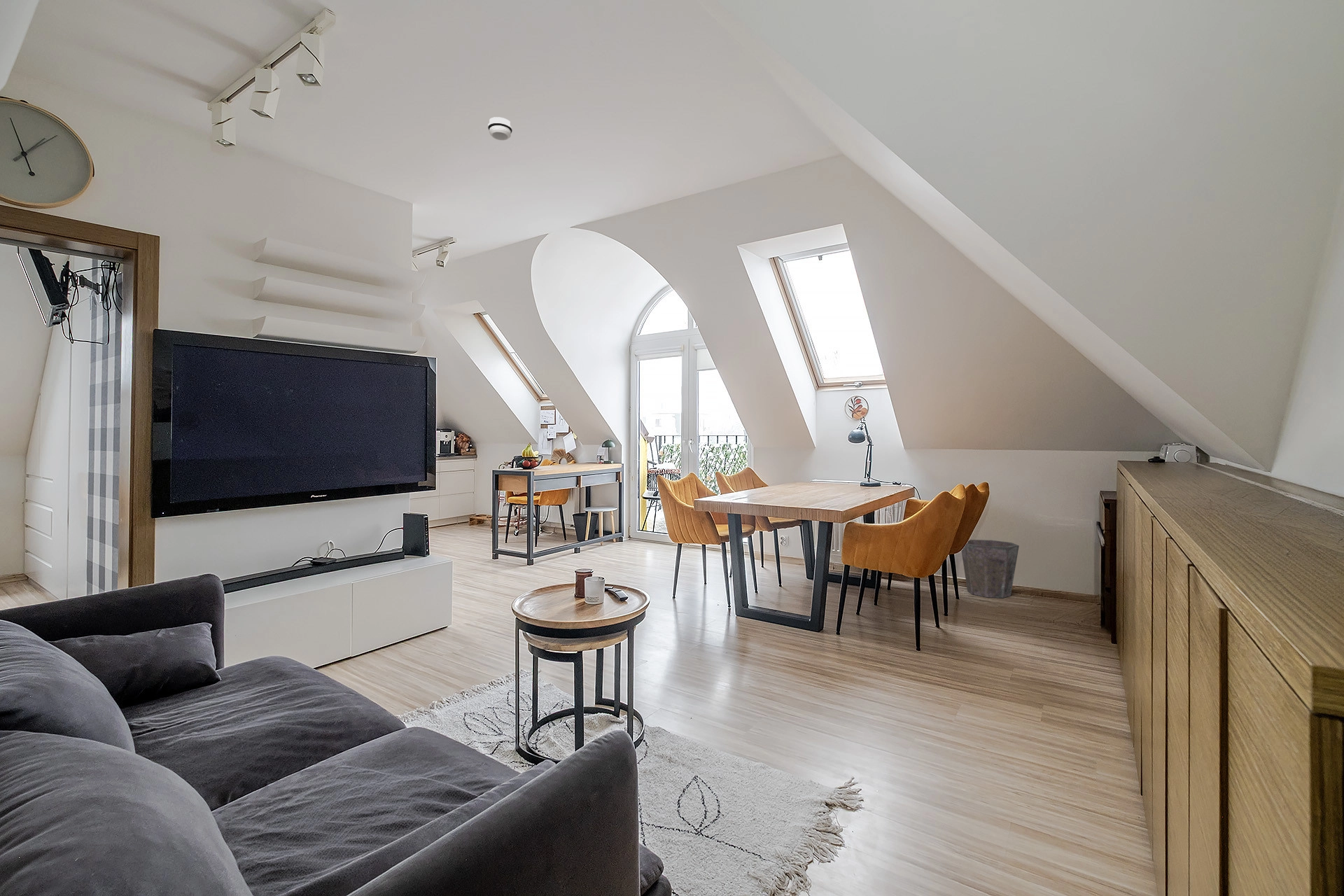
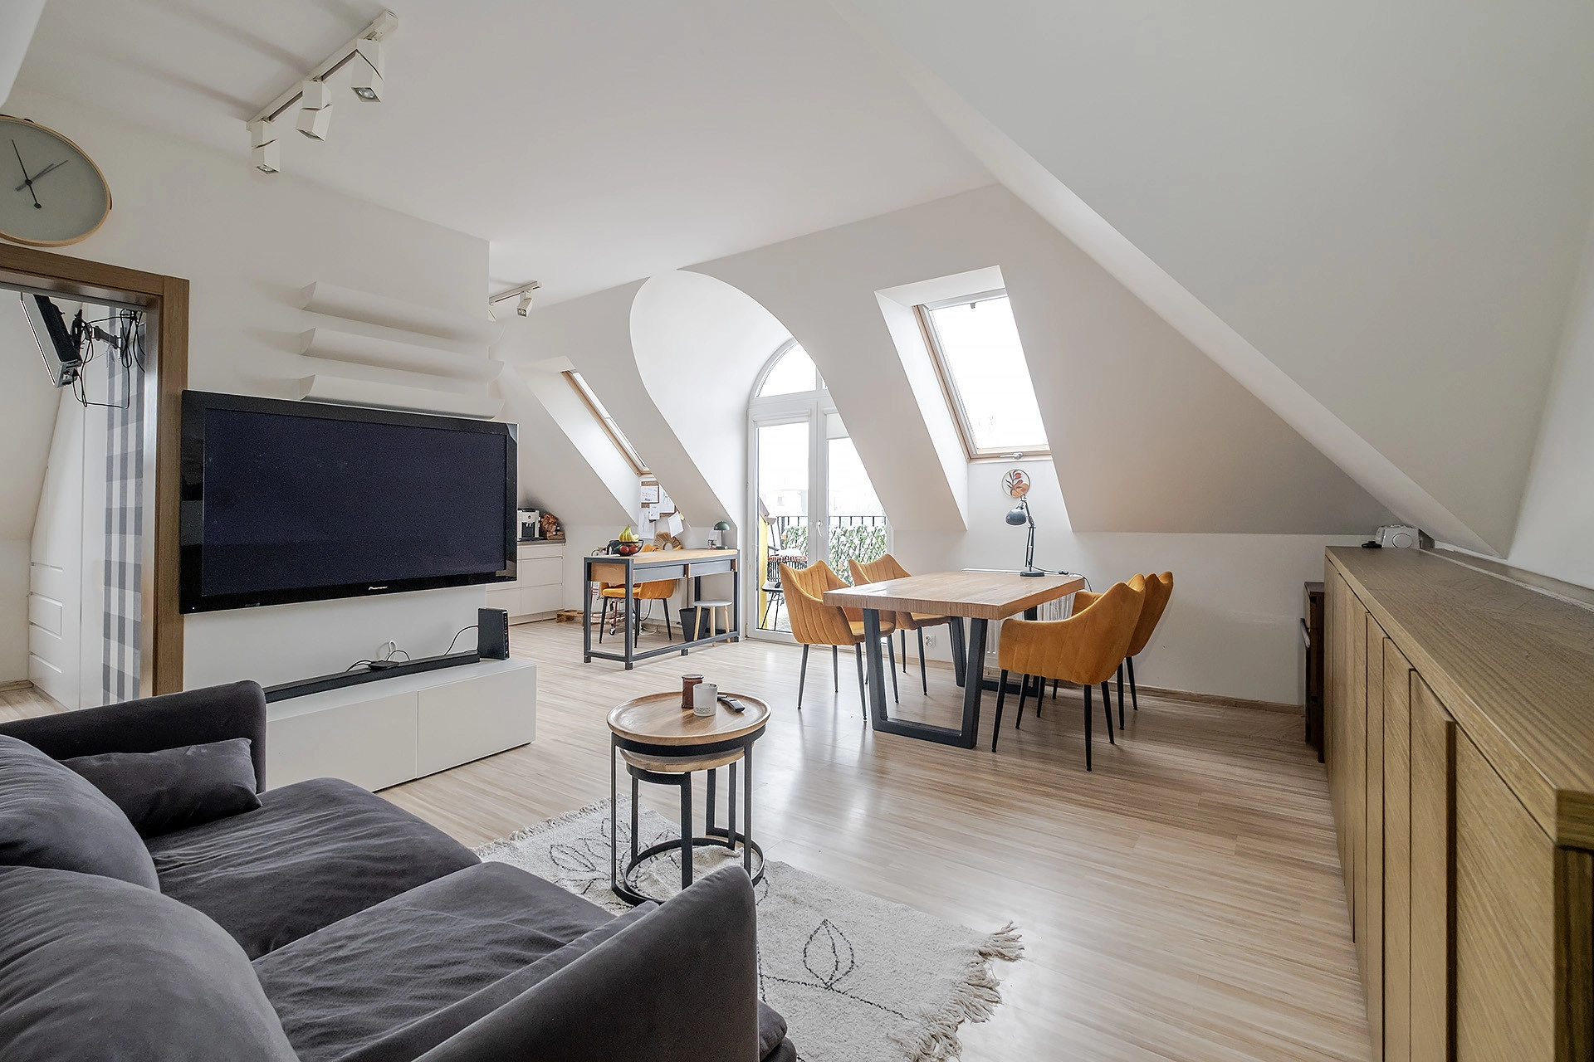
- smoke detector [487,116,513,141]
- waste bin [961,539,1020,598]
